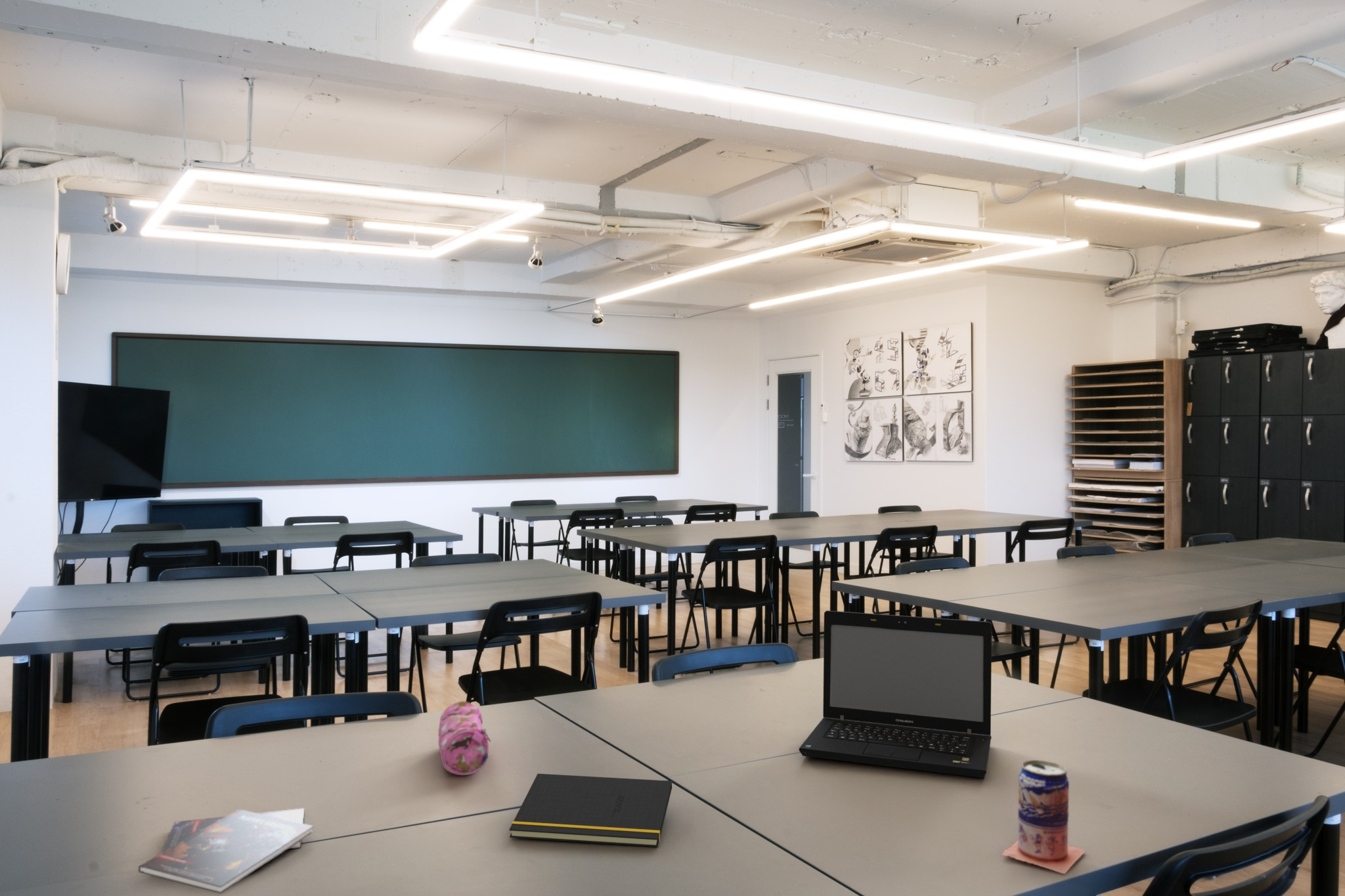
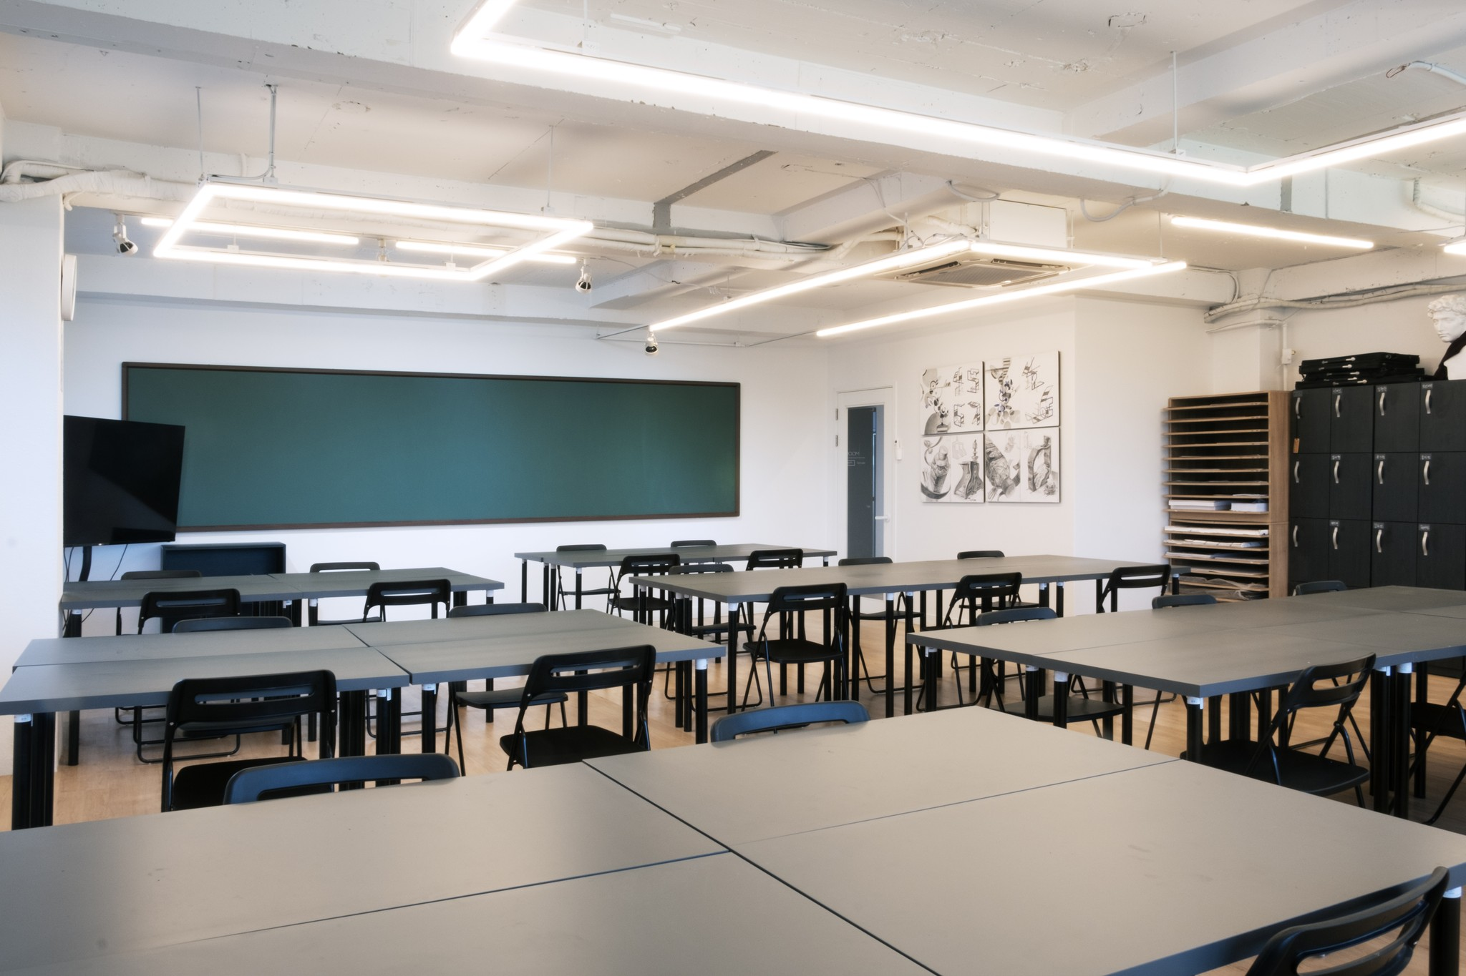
- notepad [509,773,672,847]
- booklet [138,807,314,894]
- beverage can [1001,759,1086,874]
- laptop [799,610,992,779]
- pencil case [438,700,492,776]
